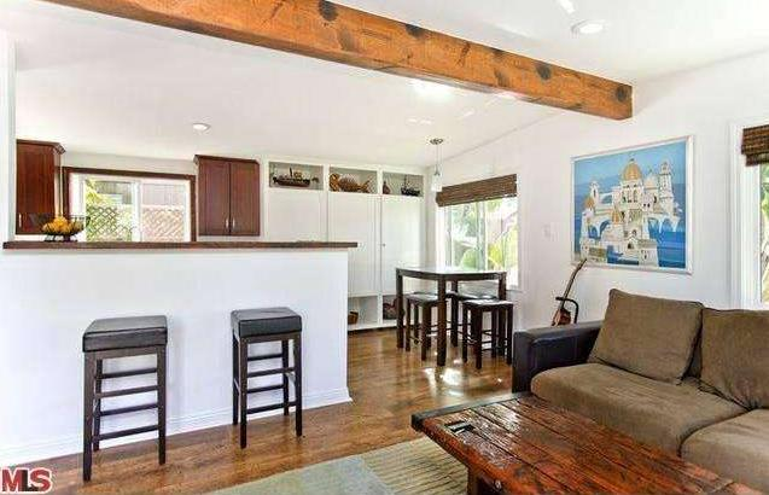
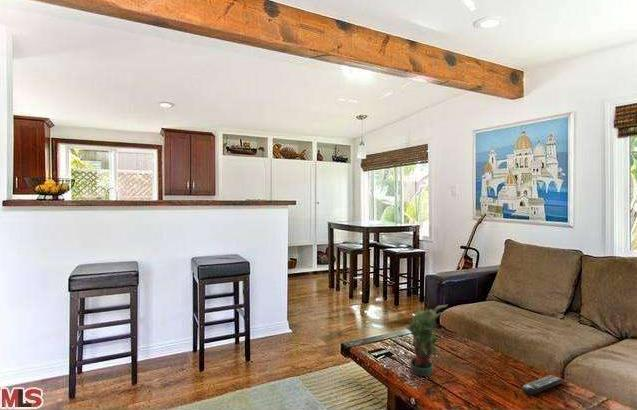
+ potted plant [405,302,449,377]
+ remote control [521,374,565,396]
